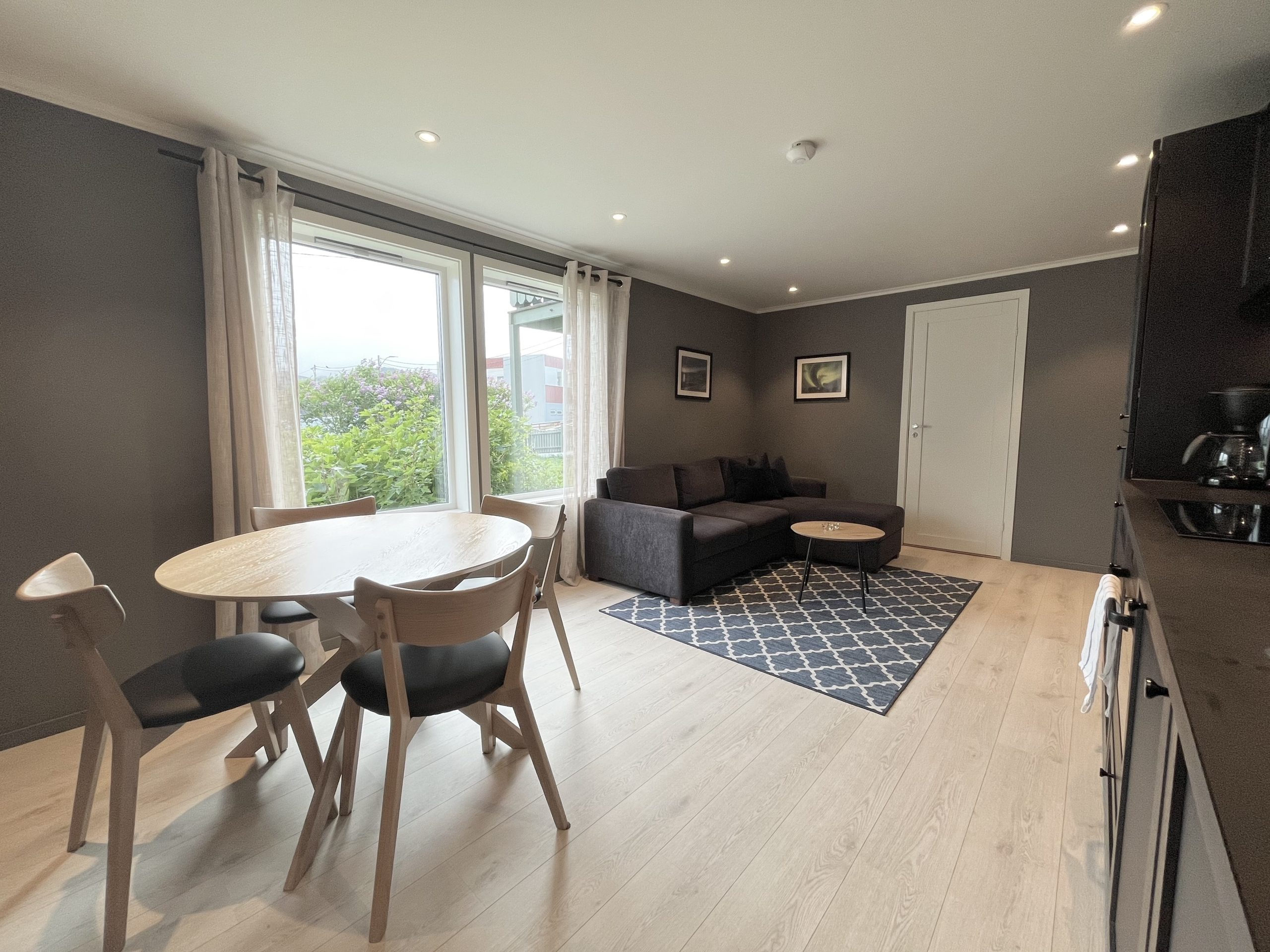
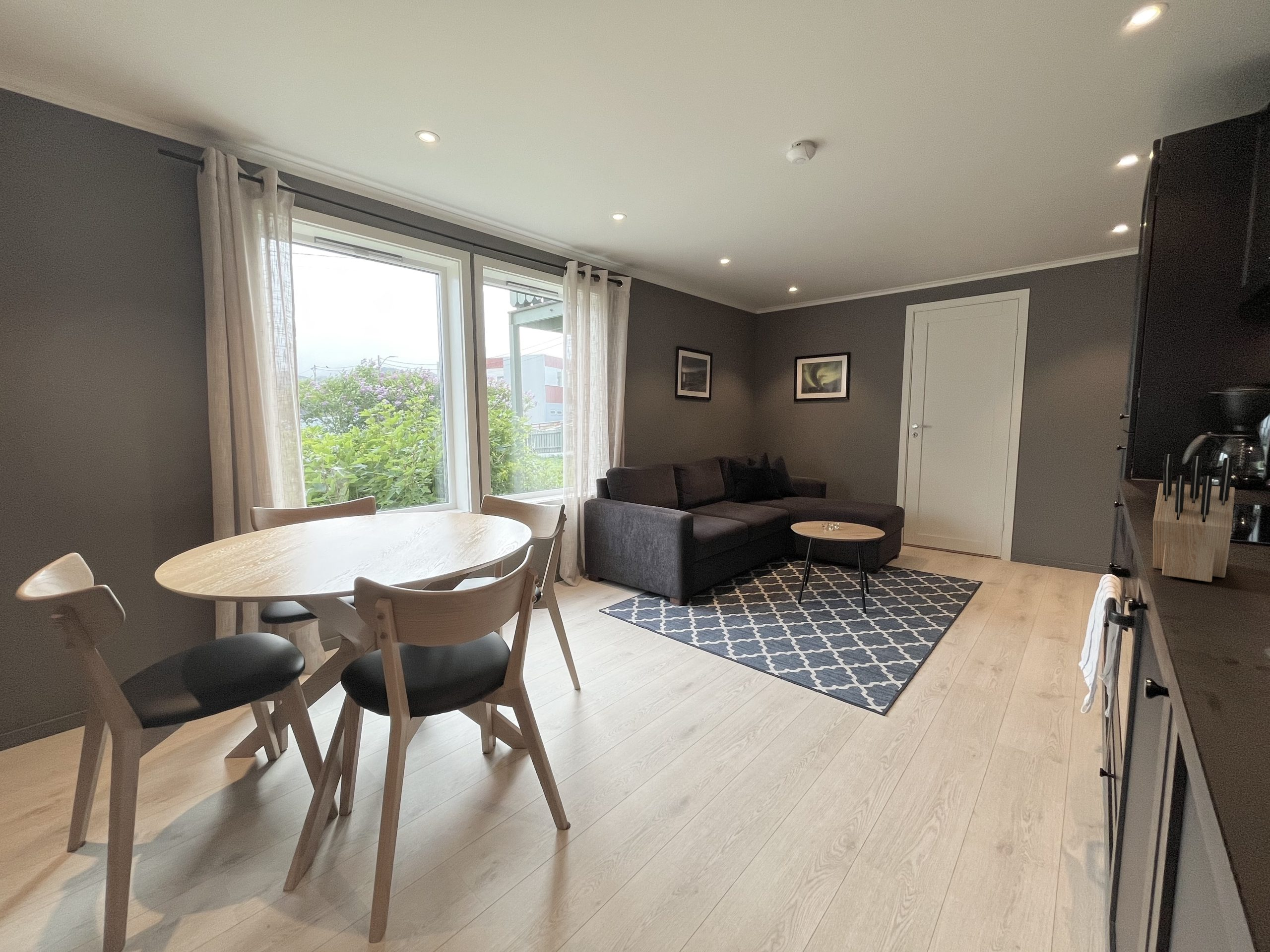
+ knife block [1152,454,1235,583]
